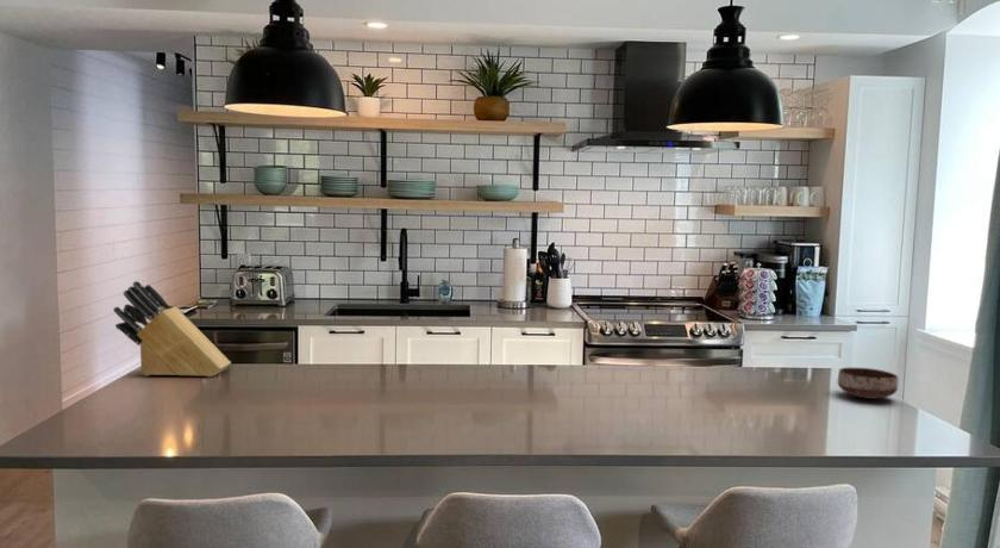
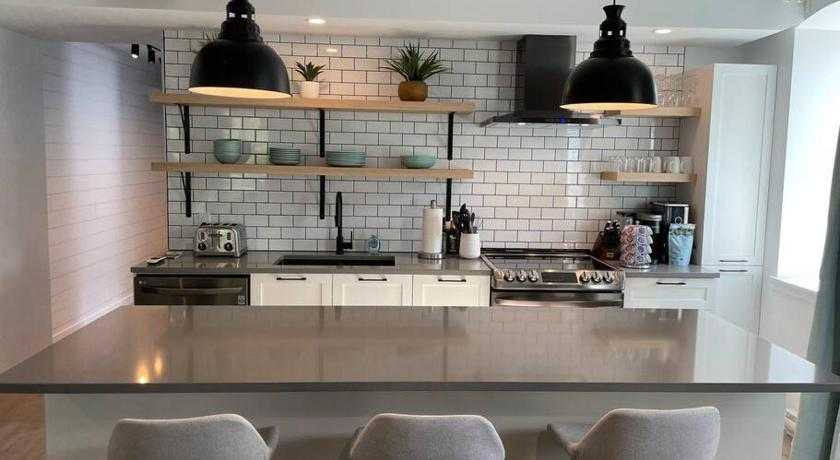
- knife block [112,280,232,378]
- bowl [837,366,899,400]
